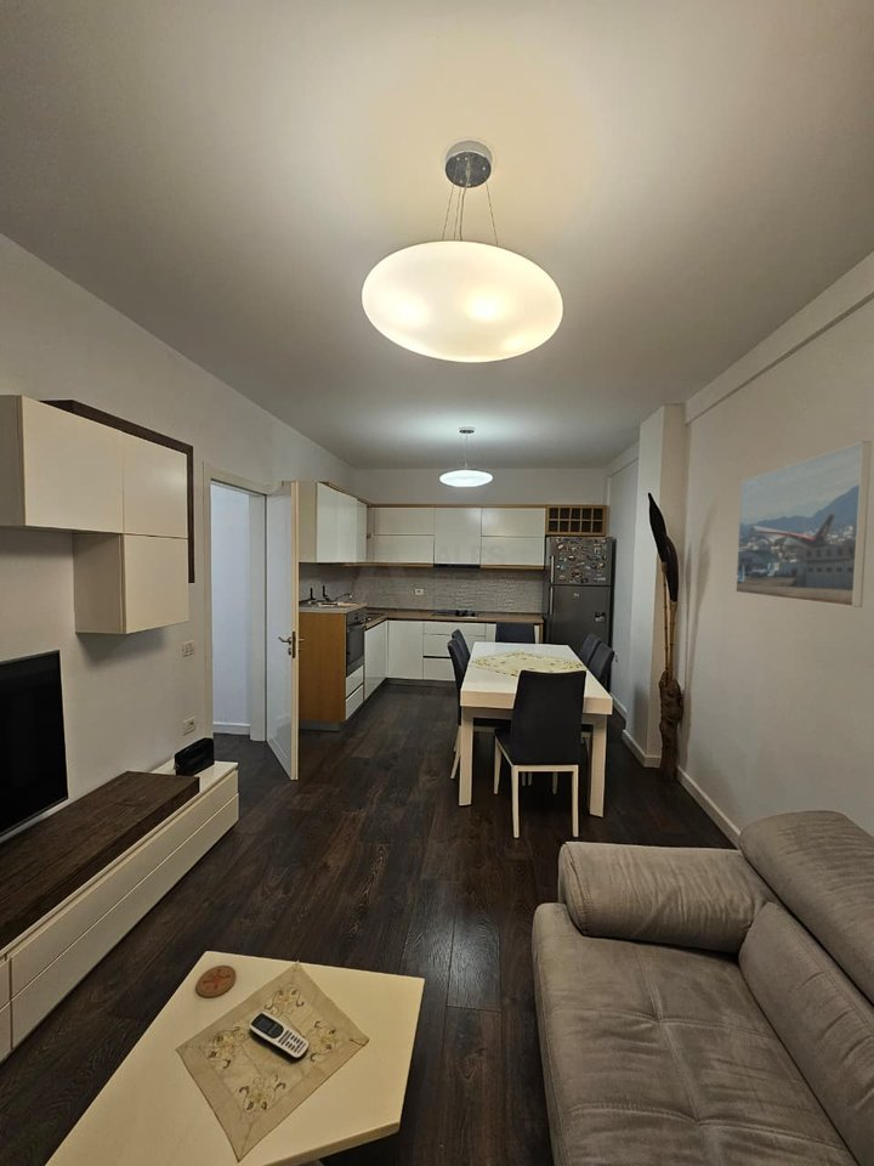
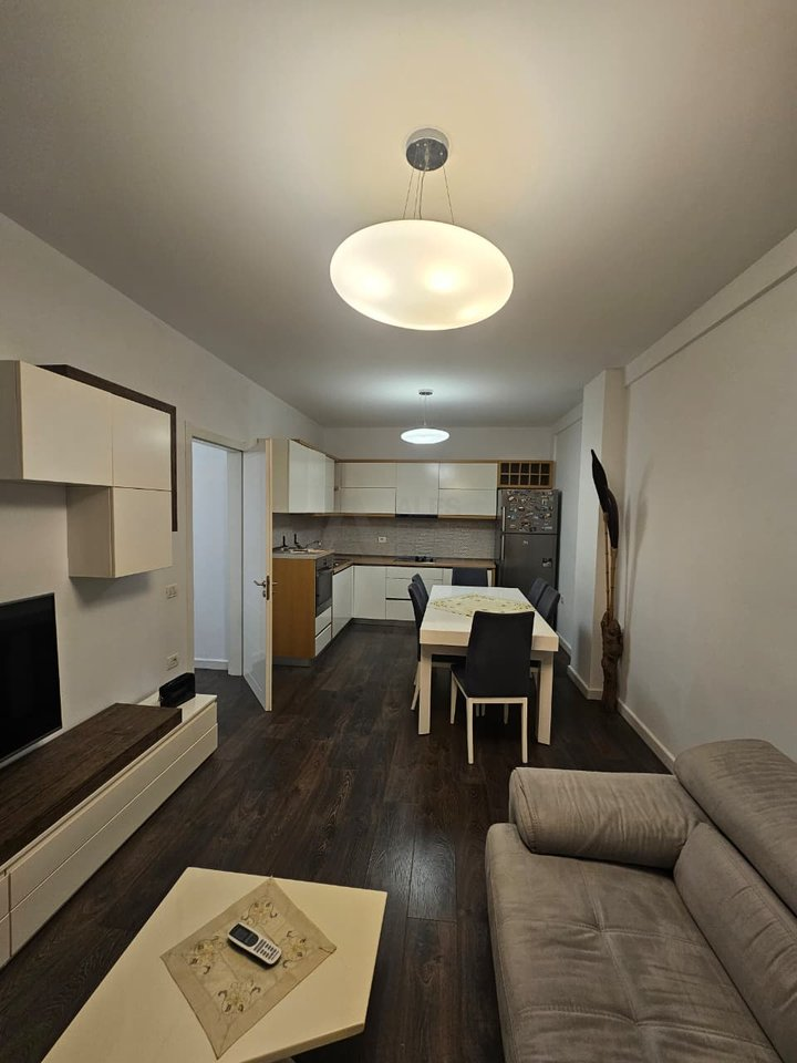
- coaster [195,964,238,998]
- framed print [734,440,873,609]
